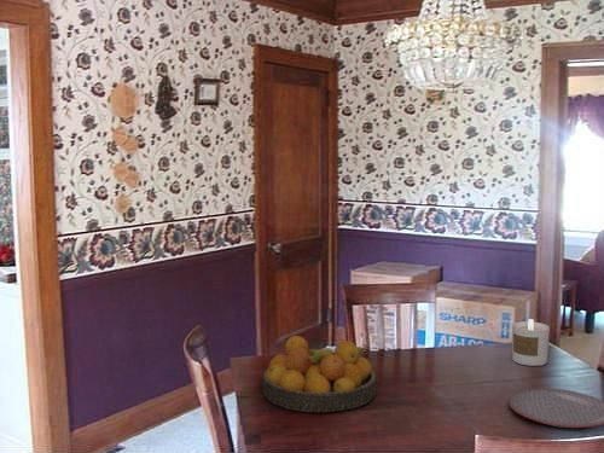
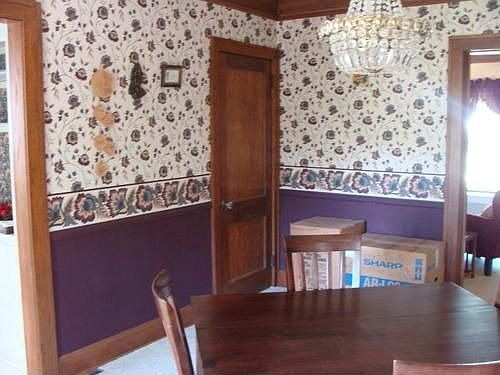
- fruit bowl [261,335,378,413]
- candle [511,318,551,367]
- plate [507,388,604,429]
